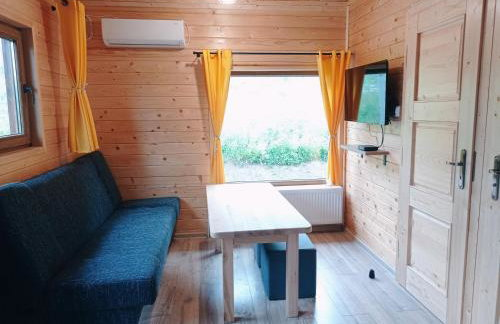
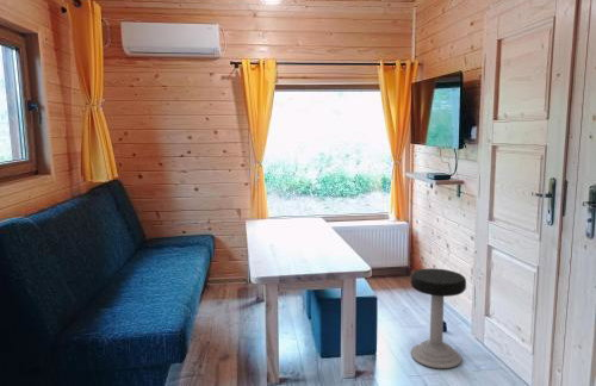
+ stool [410,267,467,369]
